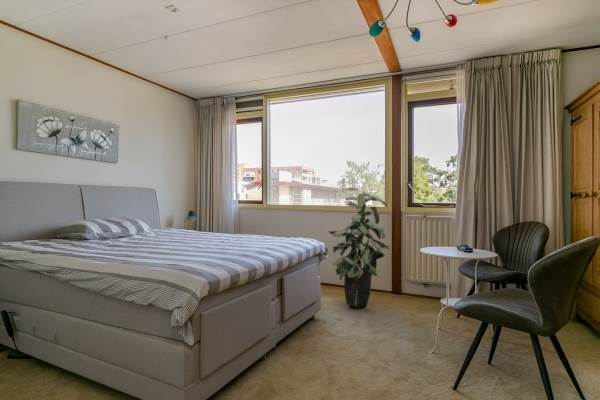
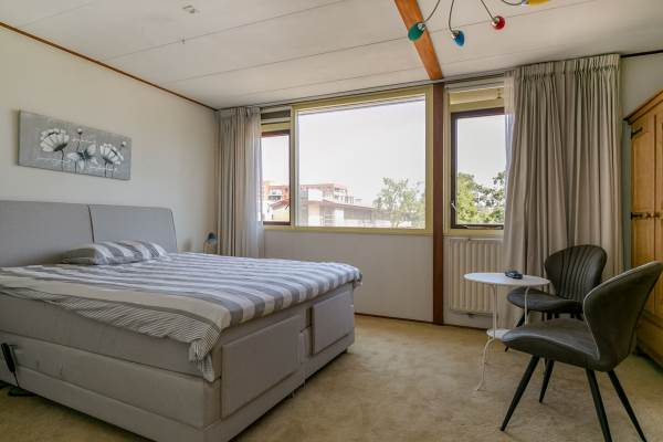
- indoor plant [327,186,390,308]
